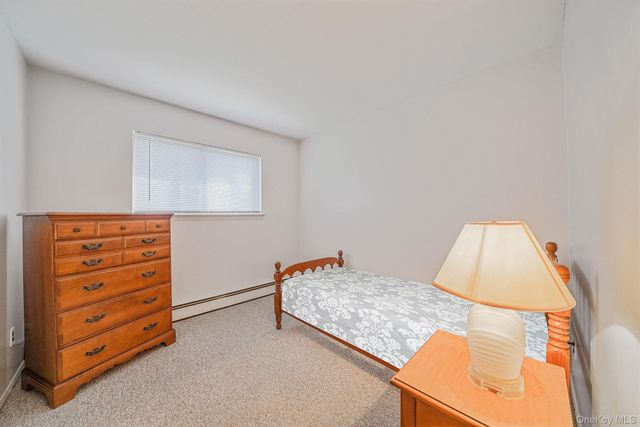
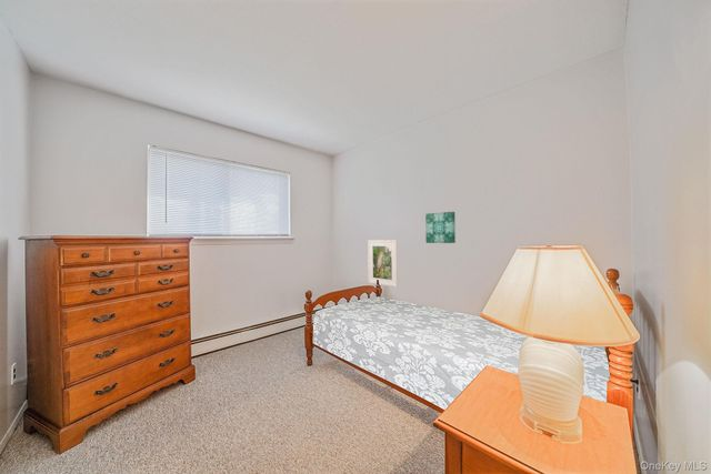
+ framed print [367,239,399,288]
+ wall art [424,211,457,244]
